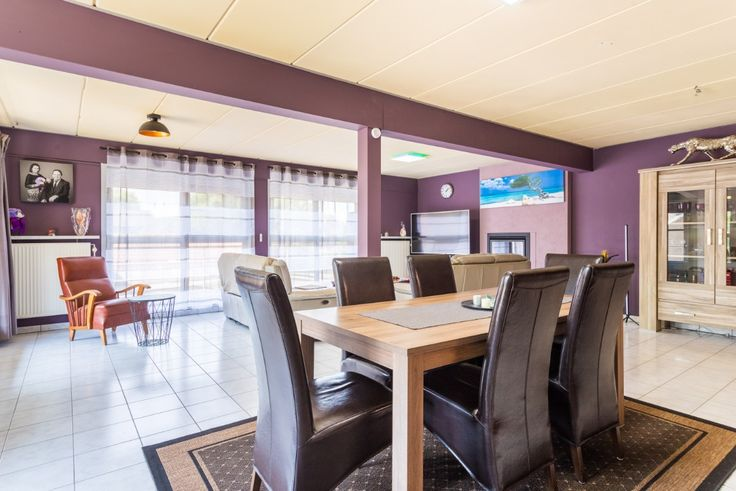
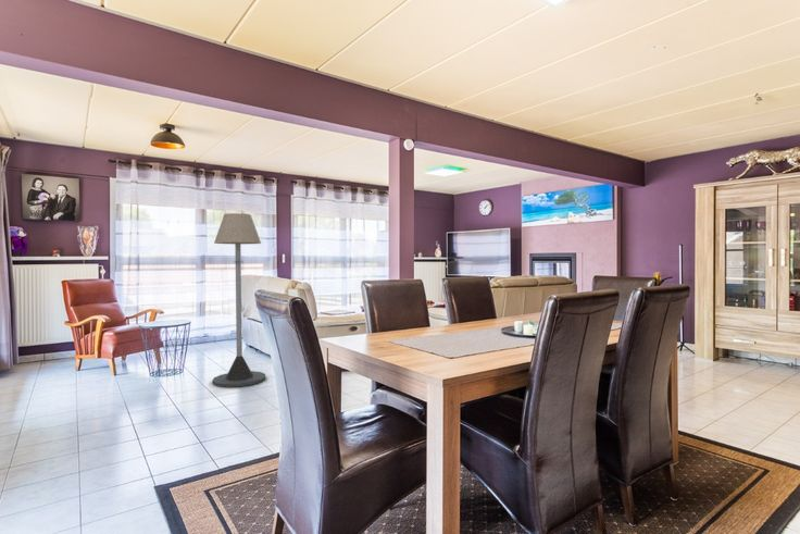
+ floor lamp [211,212,266,388]
